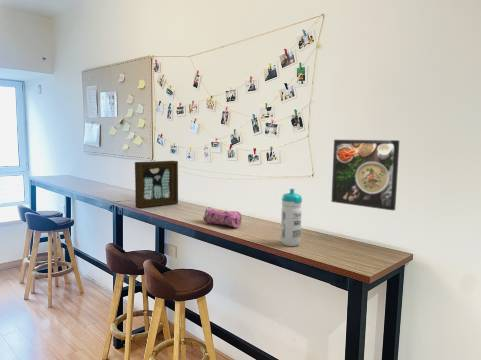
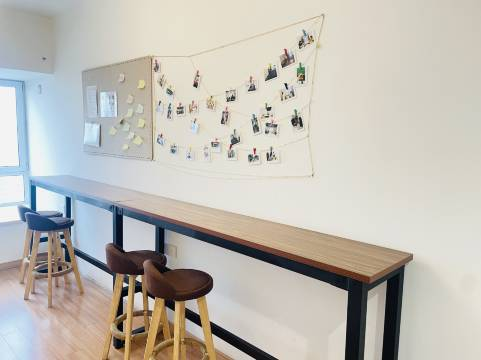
- pencil case [202,206,242,229]
- water bottle [280,188,303,247]
- picture frame [134,160,179,209]
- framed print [331,139,400,212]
